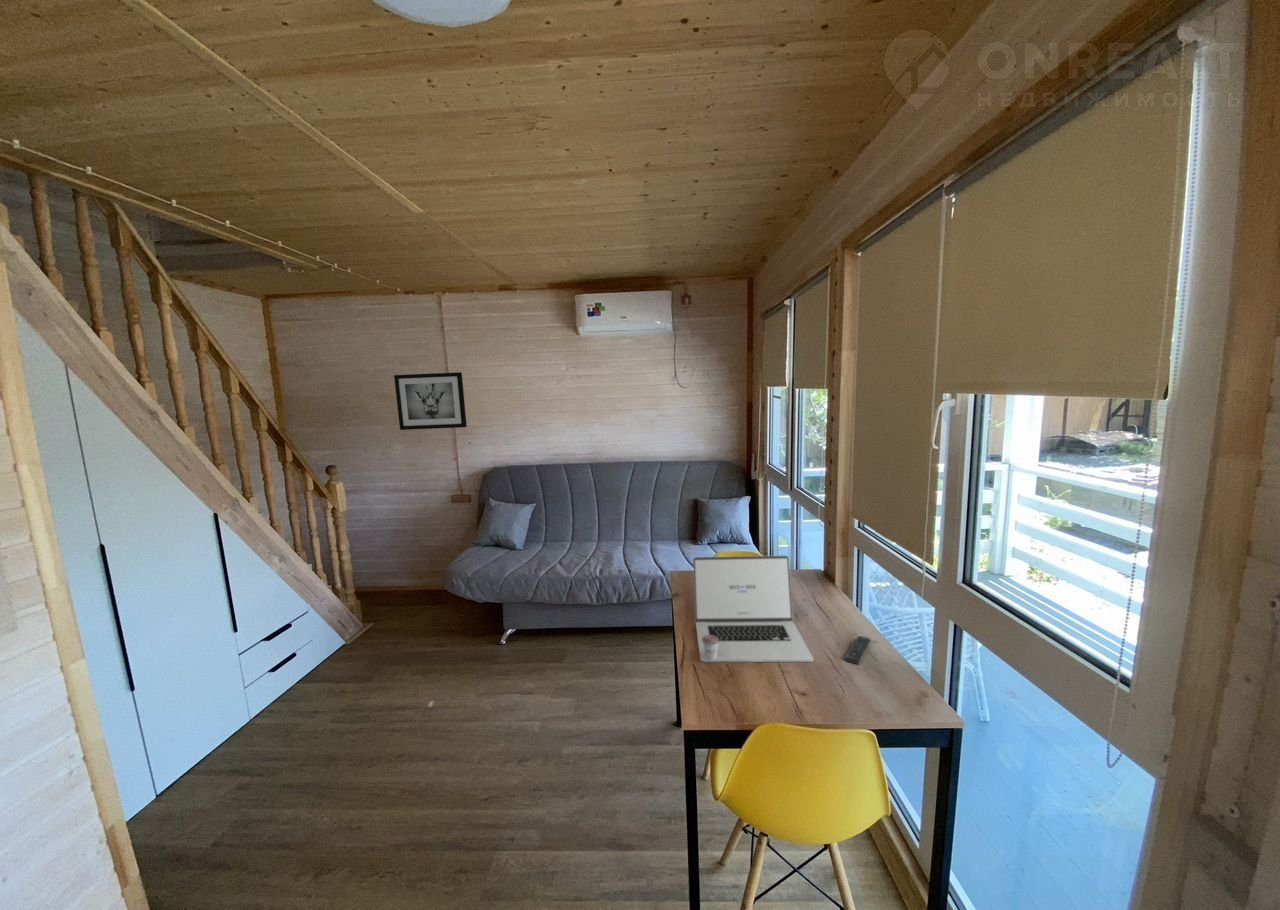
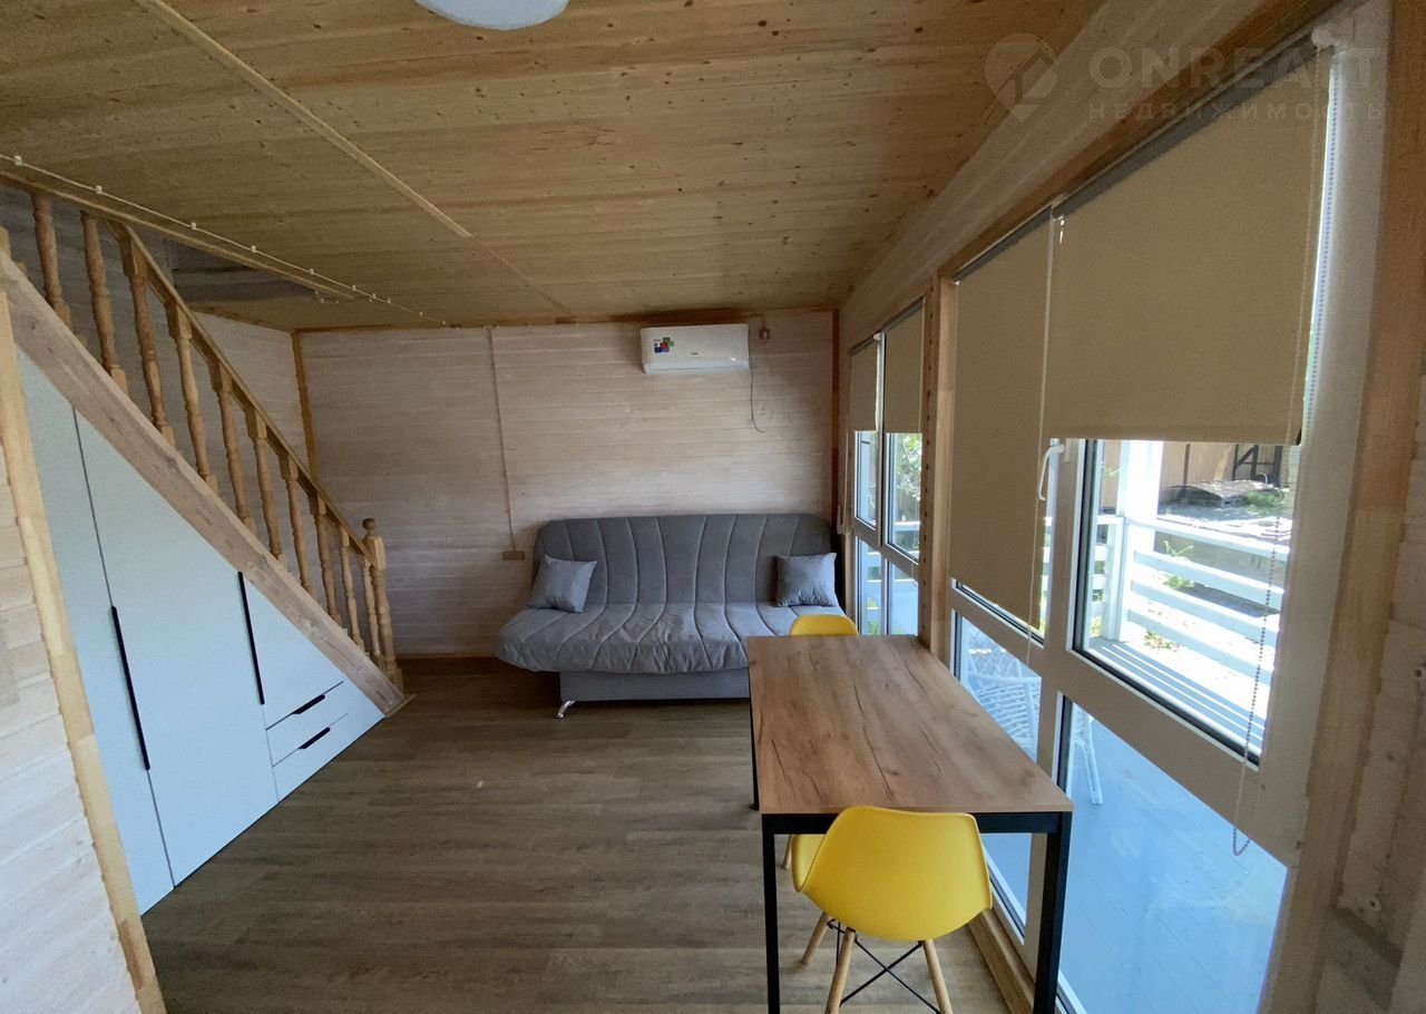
- laptop [692,555,814,663]
- wall art [393,371,468,431]
- remote control [844,635,871,665]
